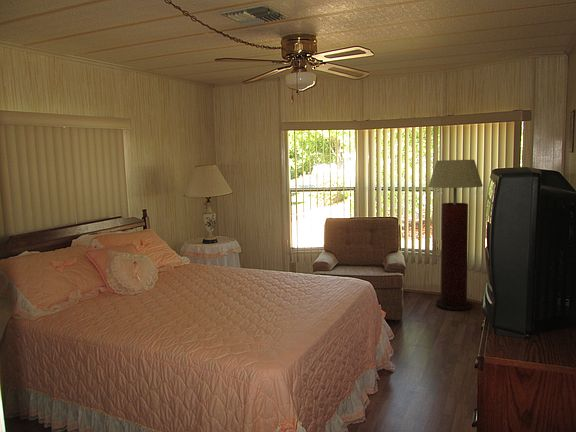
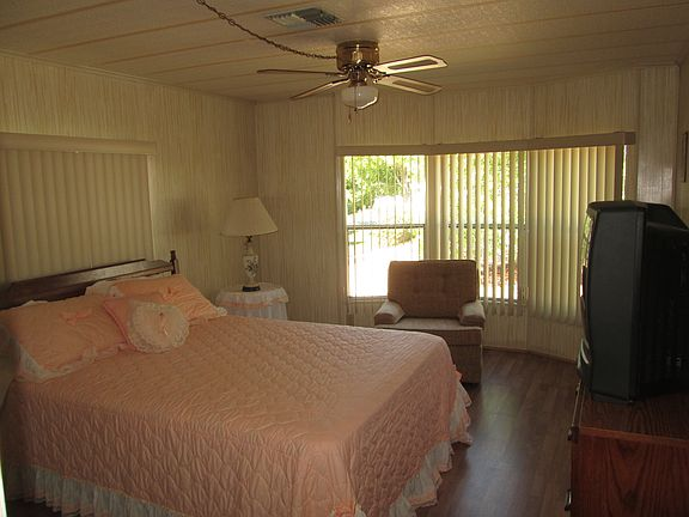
- floor lamp [427,159,484,312]
